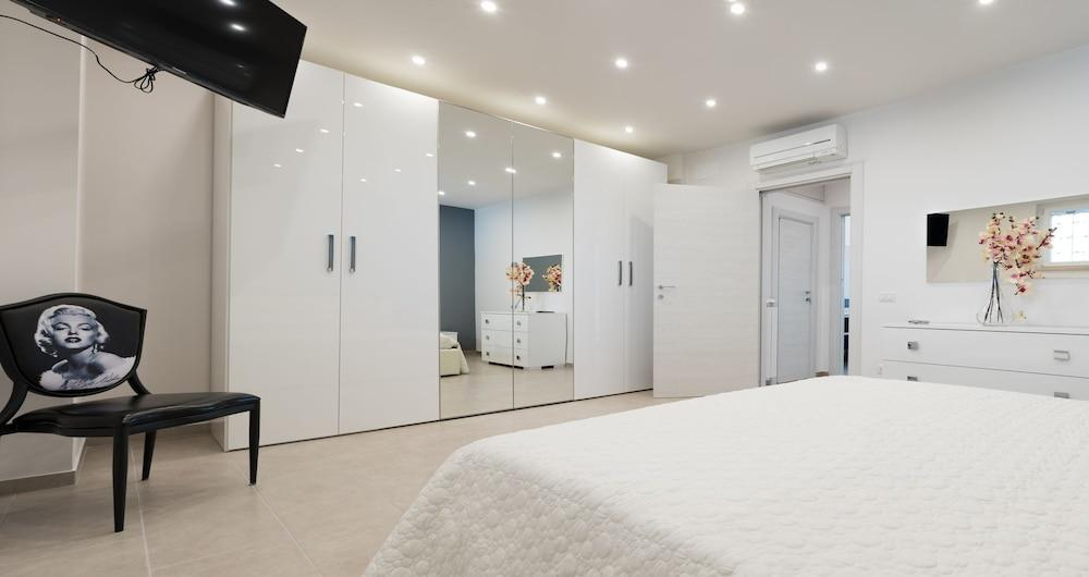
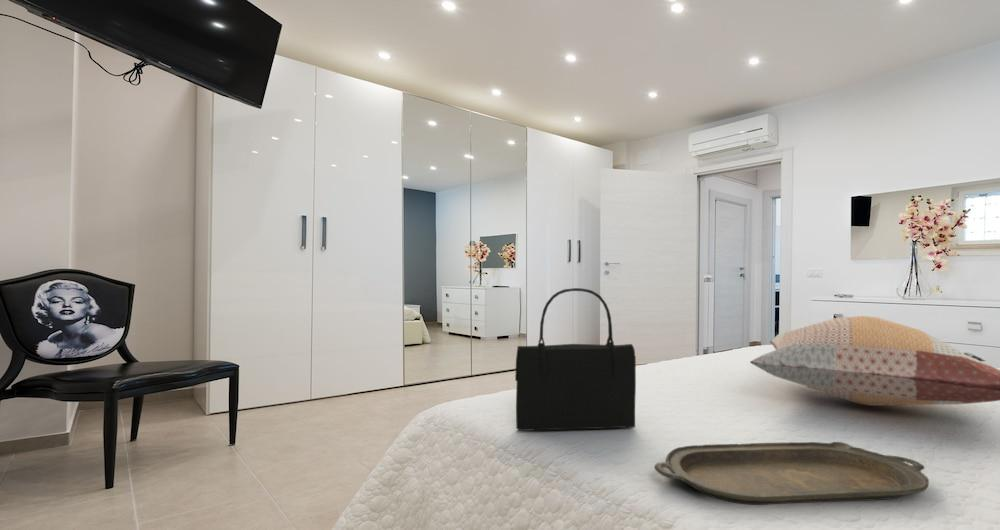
+ handbag [514,287,637,432]
+ serving tray [653,441,930,506]
+ decorative pillow [749,315,1000,407]
